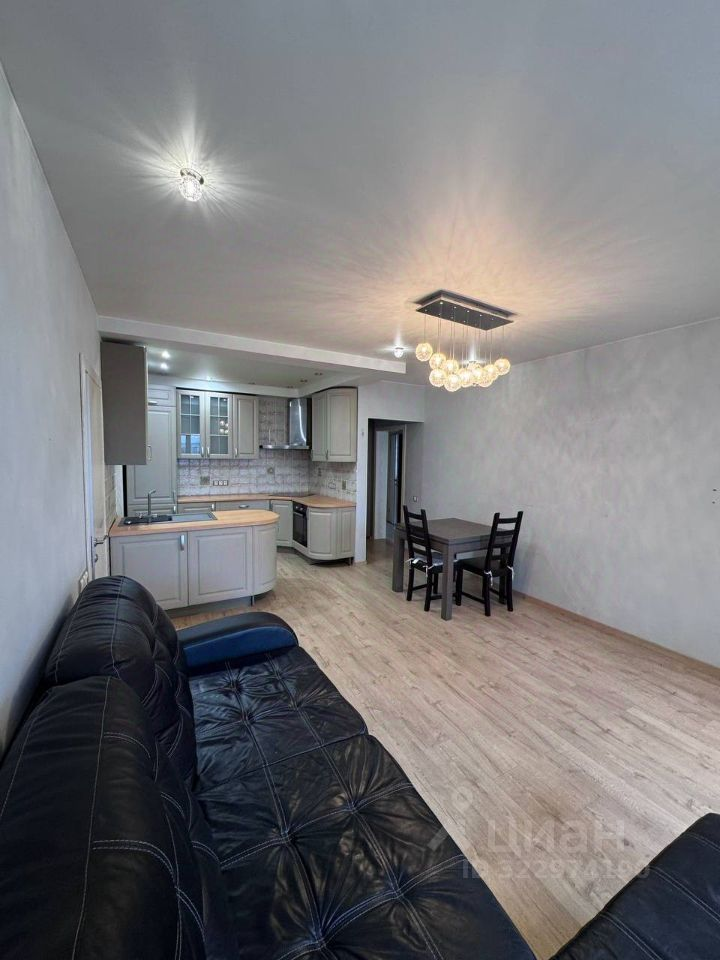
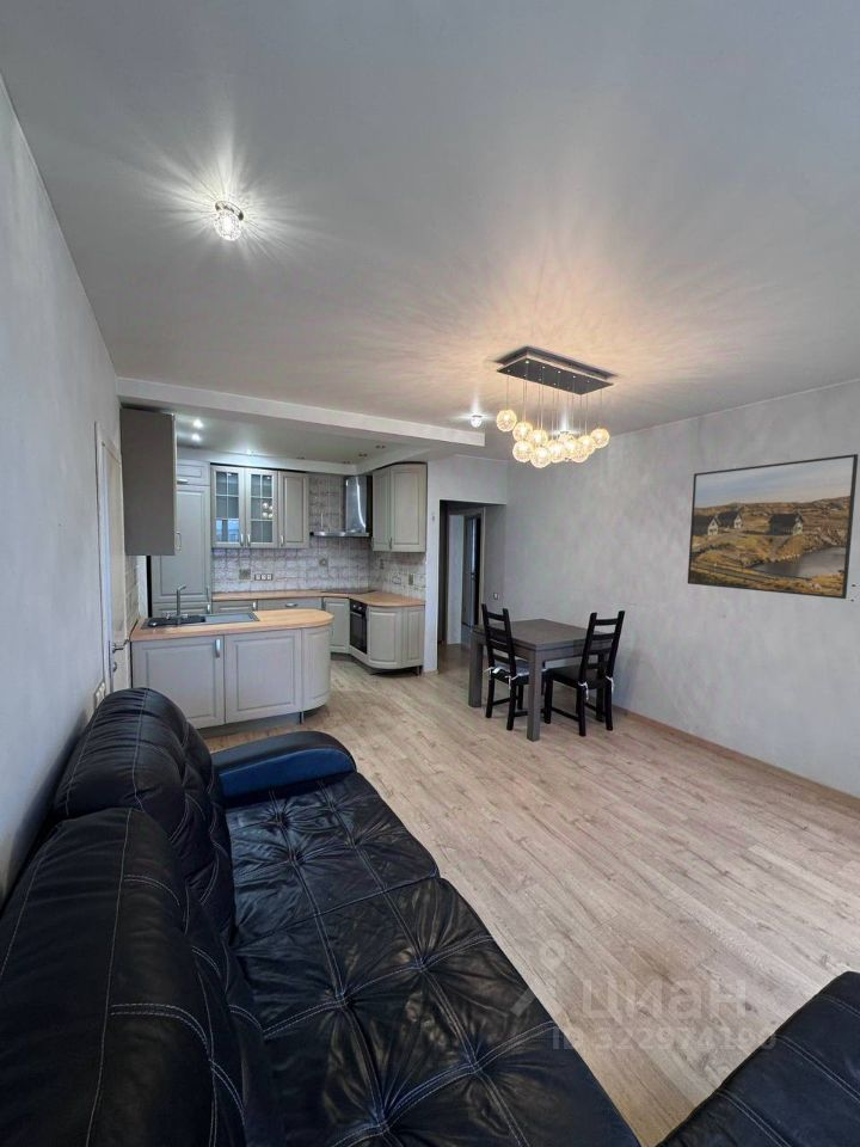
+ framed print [687,453,859,600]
